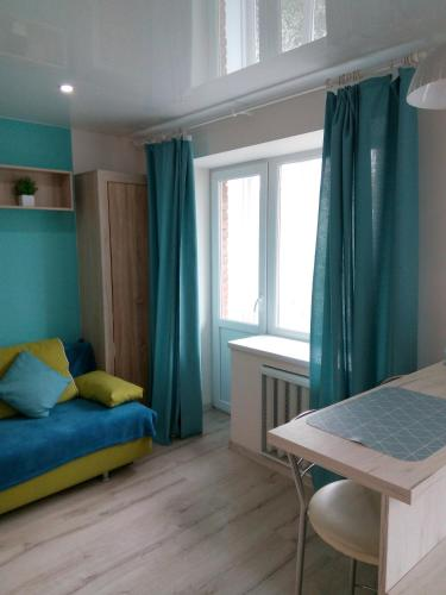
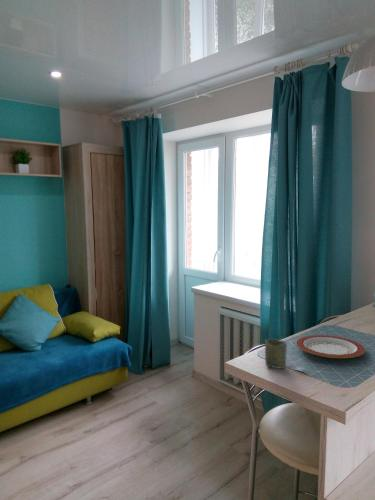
+ cup [264,338,288,370]
+ plate [295,334,366,359]
